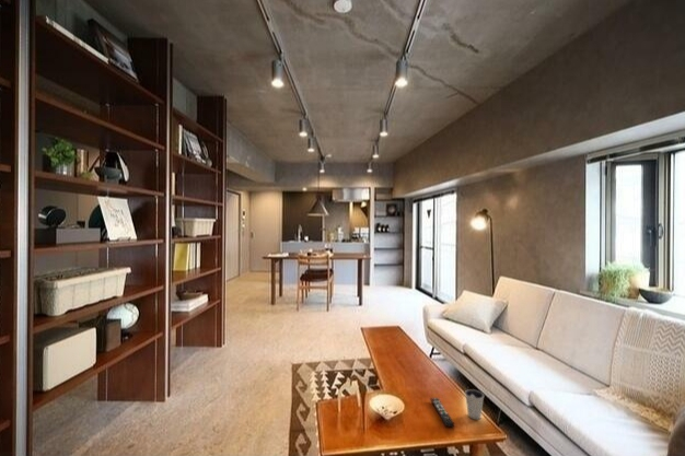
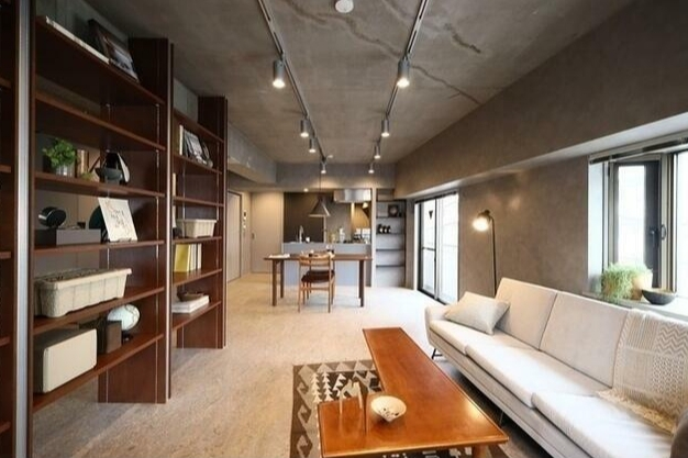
- remote control [429,397,455,428]
- dixie cup [464,388,485,420]
